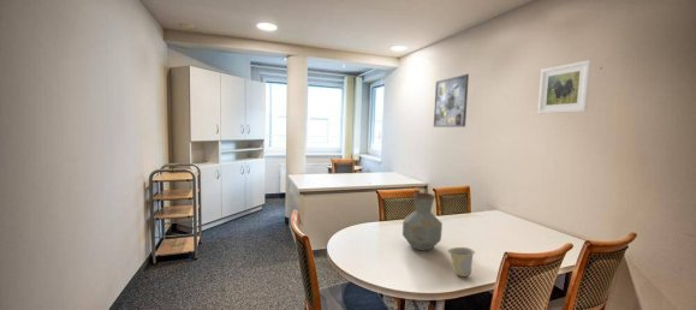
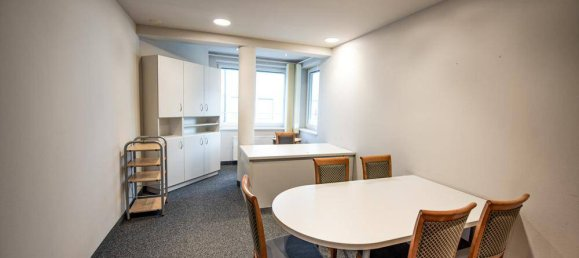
- cup [447,246,476,278]
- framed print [536,59,593,115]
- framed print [433,72,470,127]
- vase [401,191,444,252]
